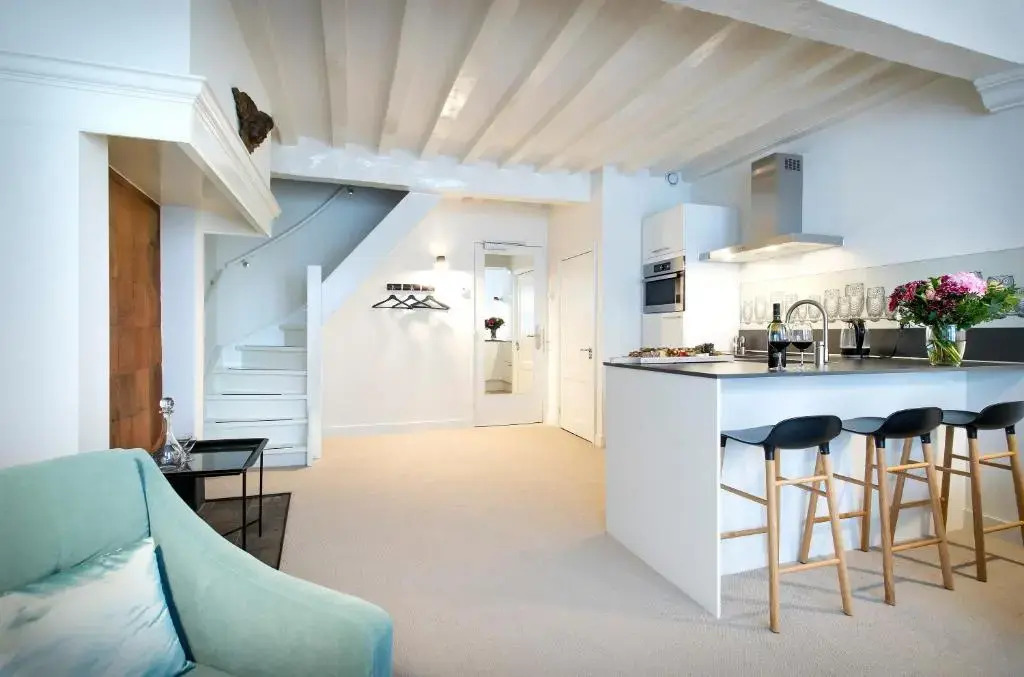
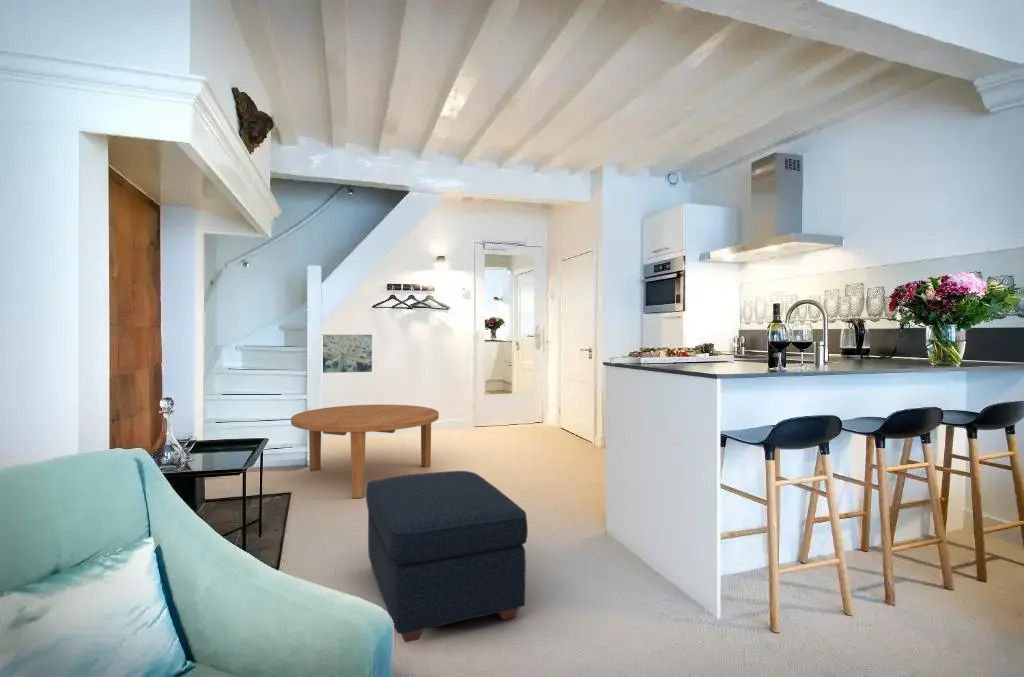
+ ottoman [365,470,529,644]
+ coffee table [290,404,440,499]
+ wall art [322,334,373,374]
